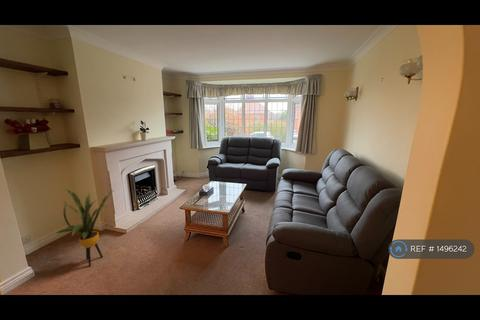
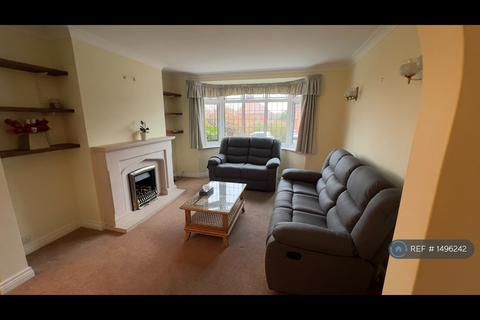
- house plant [53,187,115,267]
